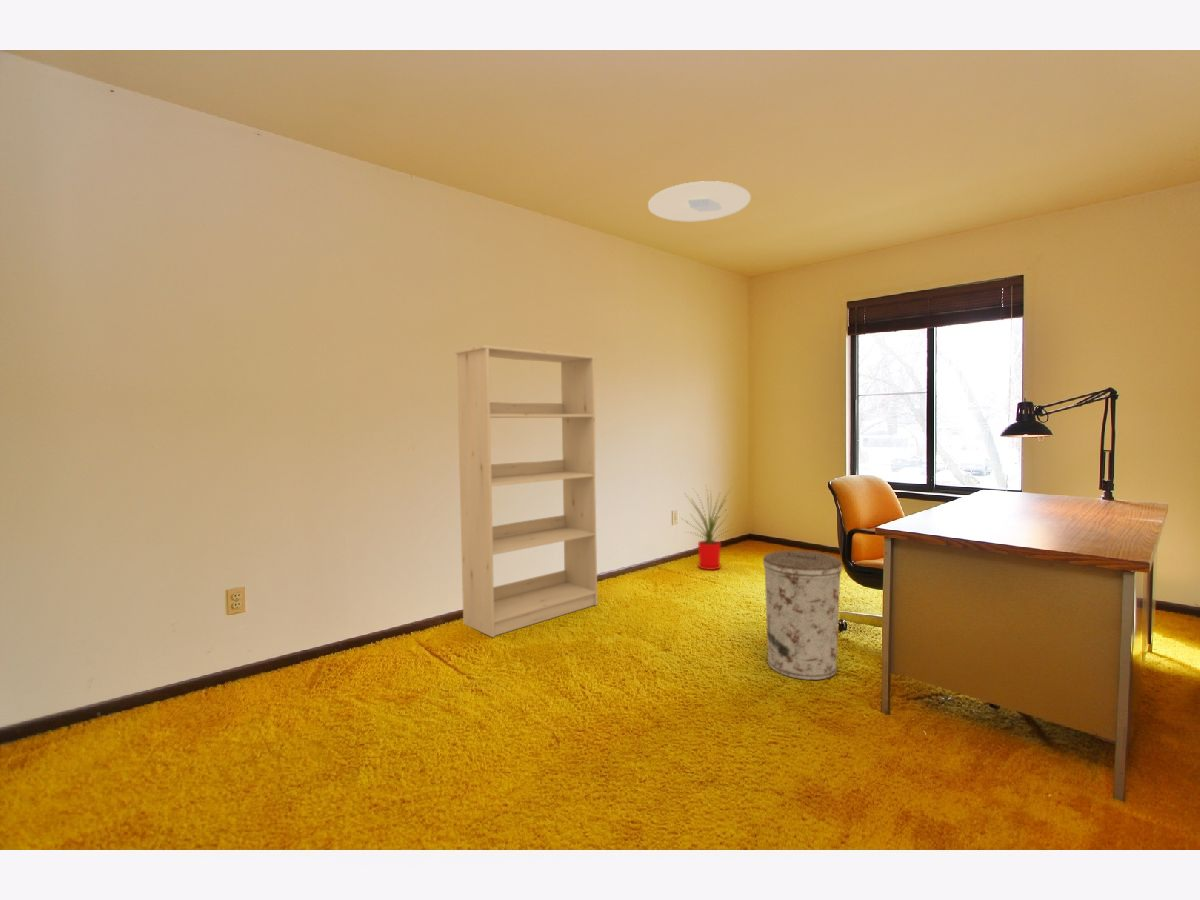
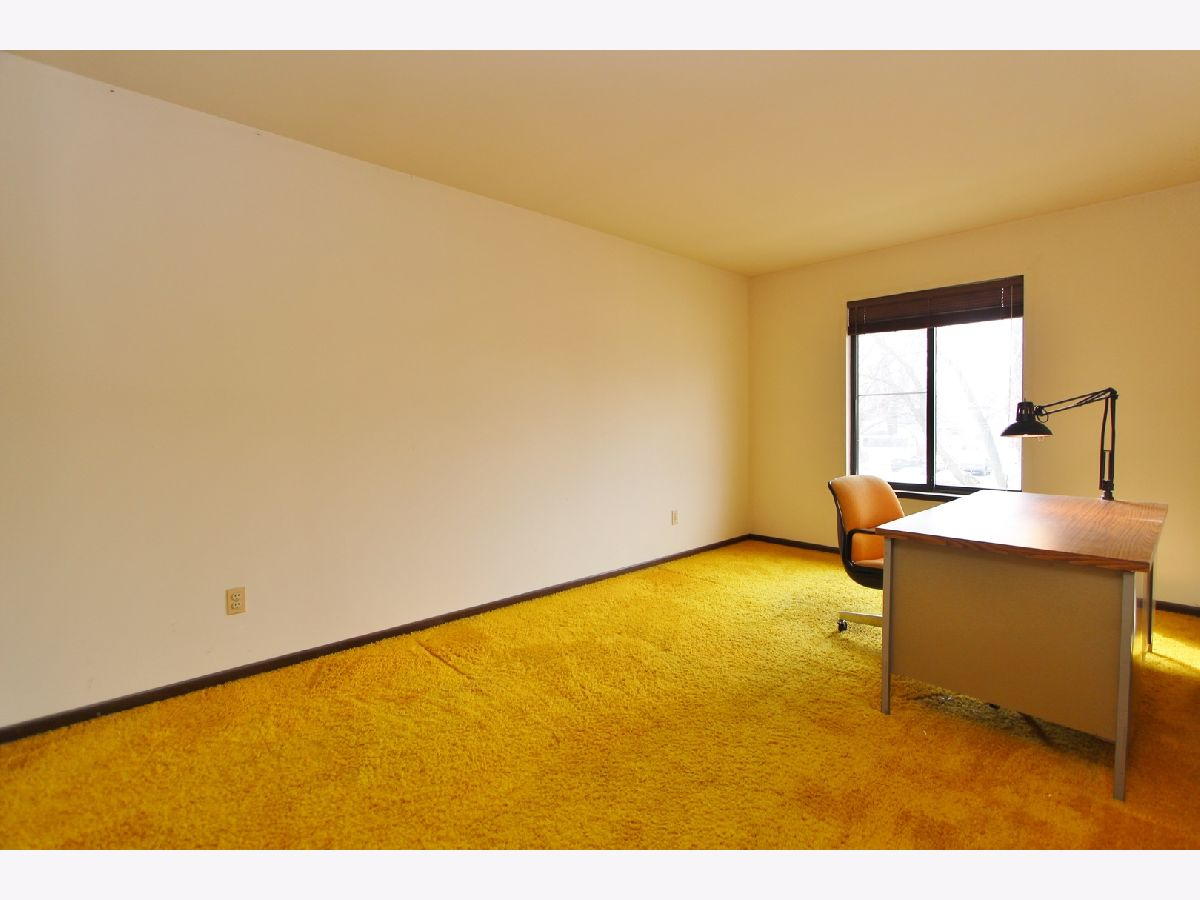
- ceiling light [647,180,752,222]
- bookcase [453,344,599,638]
- house plant [678,485,741,571]
- trash can [762,550,843,681]
